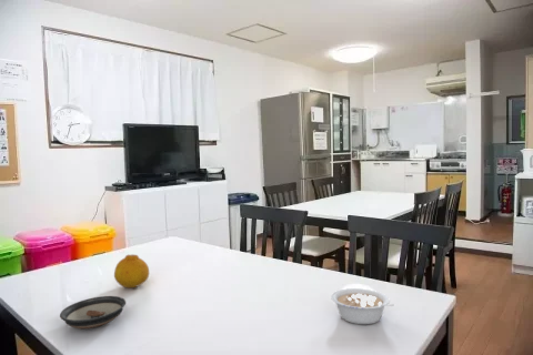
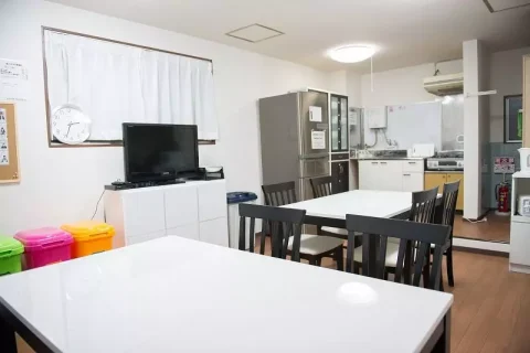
- saucer [59,295,127,329]
- legume [330,287,393,325]
- fruit [113,254,150,290]
